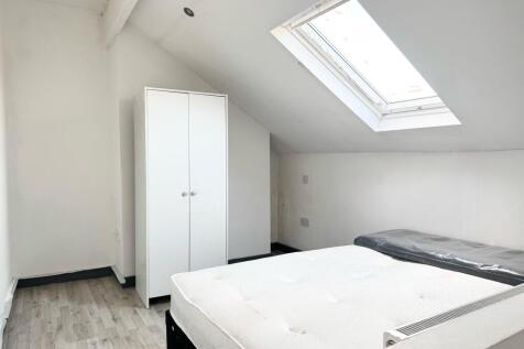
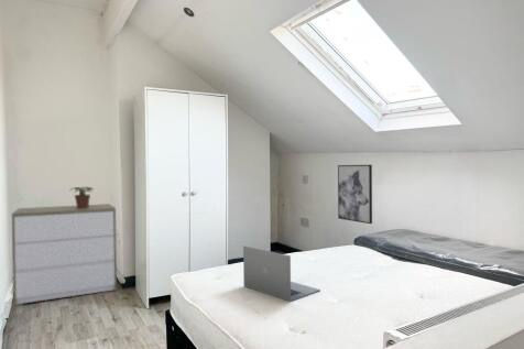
+ potted plant [68,186,95,209]
+ wall art [337,164,373,225]
+ laptop [242,244,321,303]
+ dresser [11,203,118,306]
